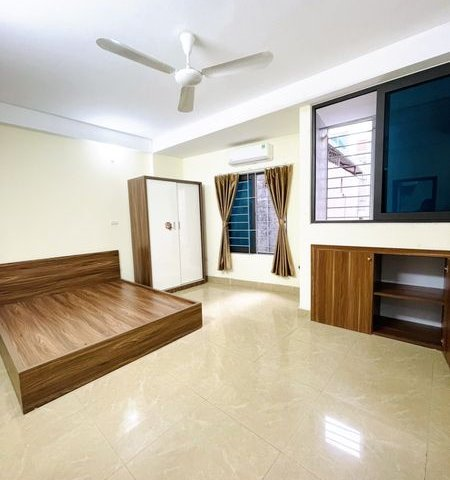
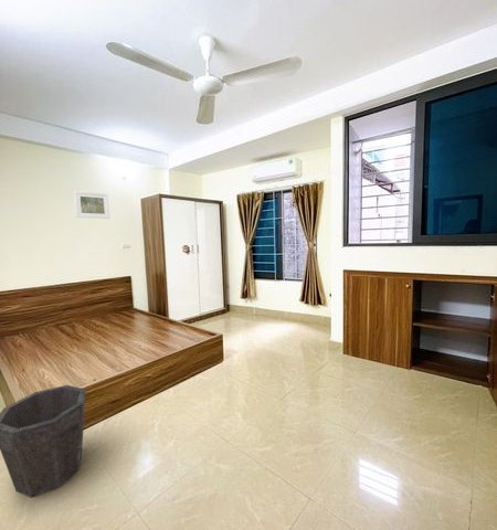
+ waste bin [0,384,87,499]
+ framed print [73,190,110,220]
